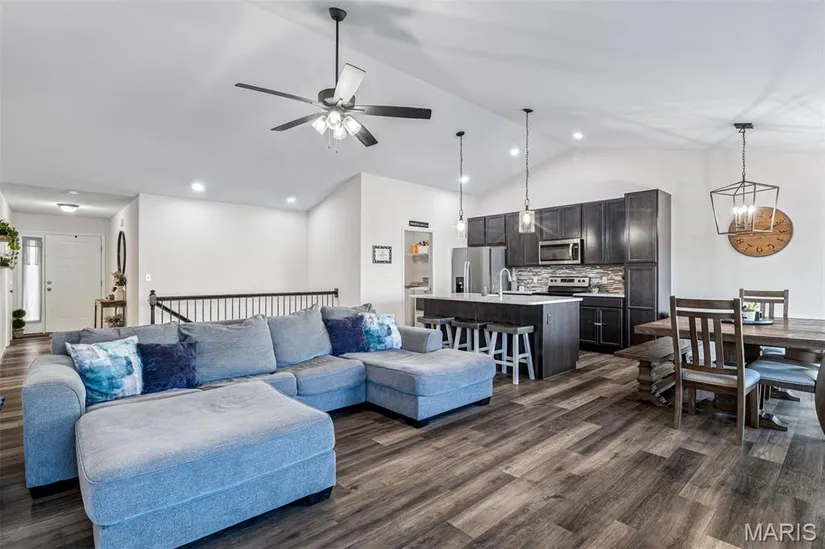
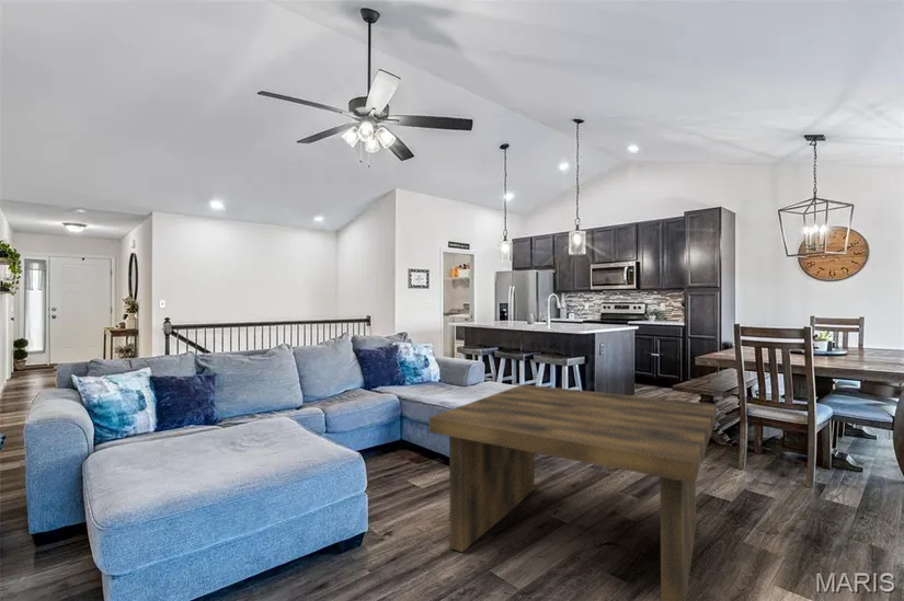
+ coffee table [428,383,718,601]
